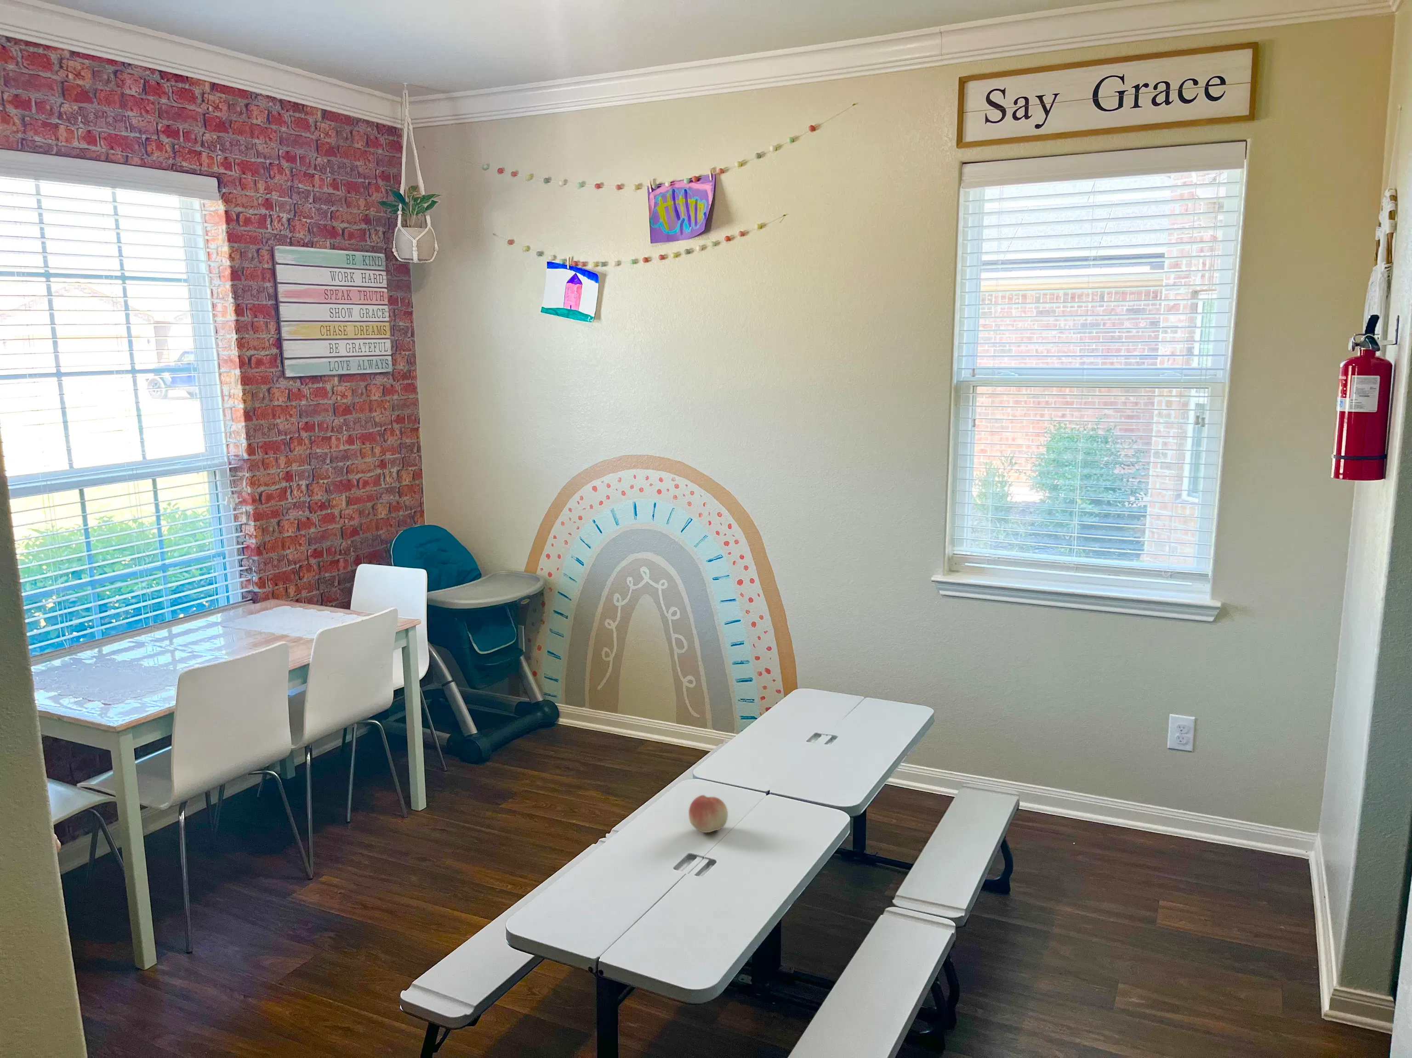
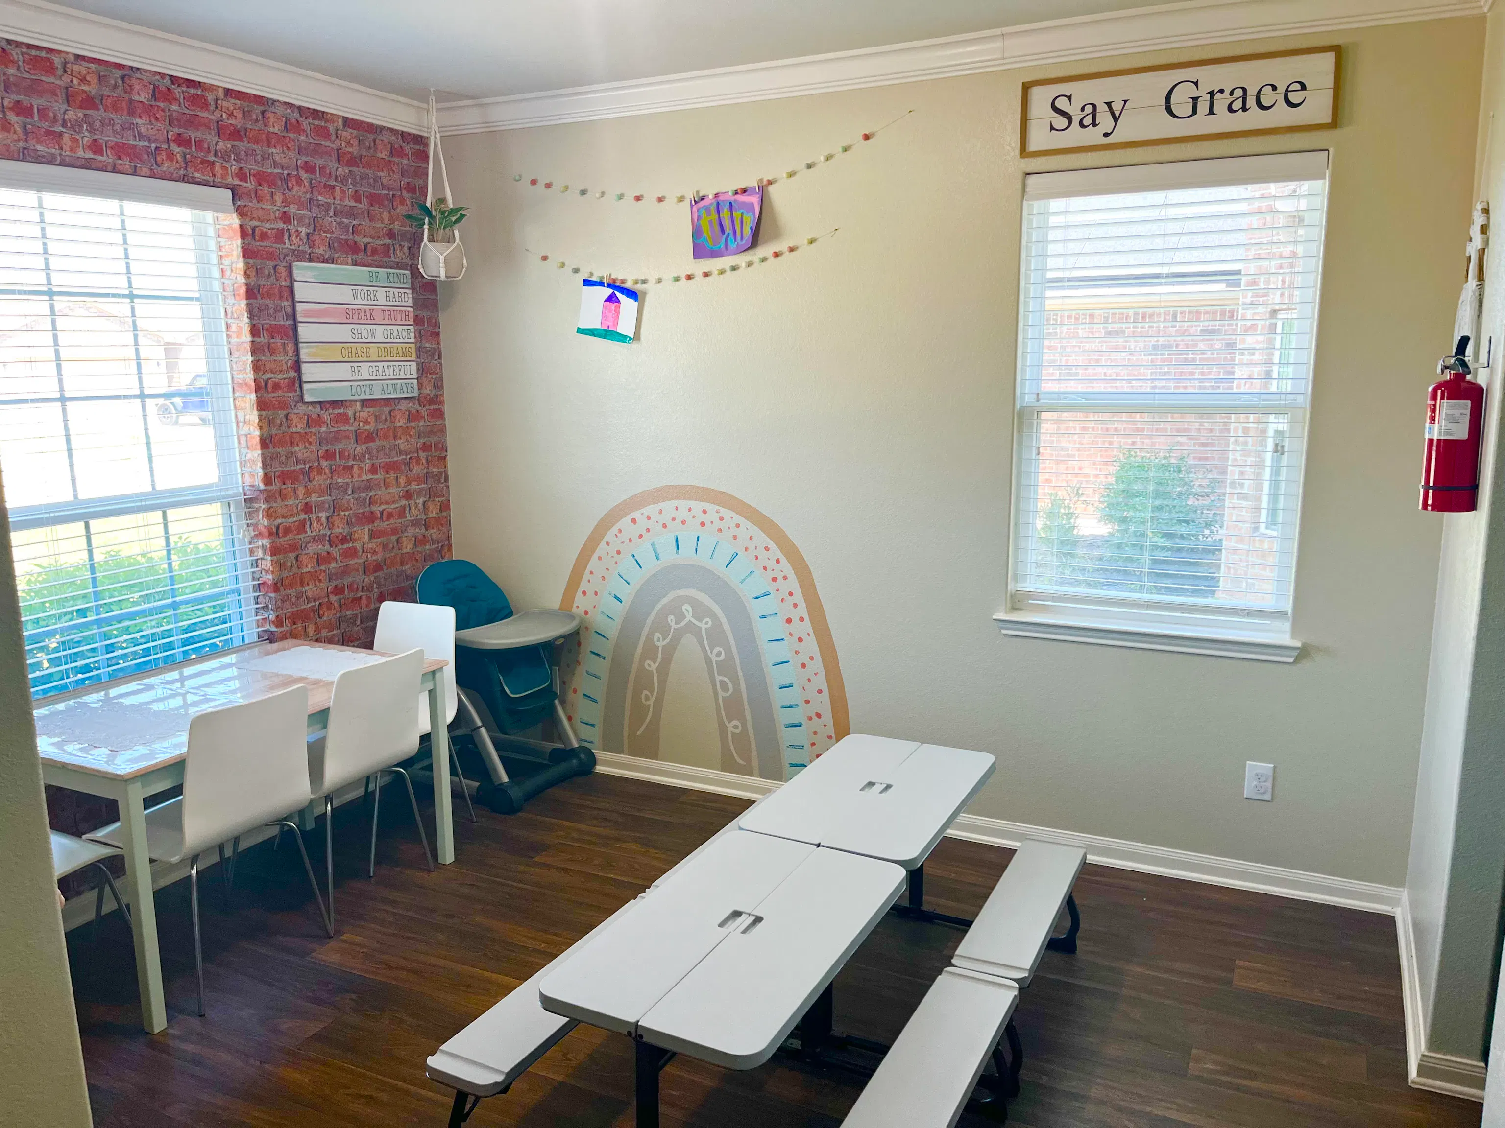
- fruit [688,795,728,834]
